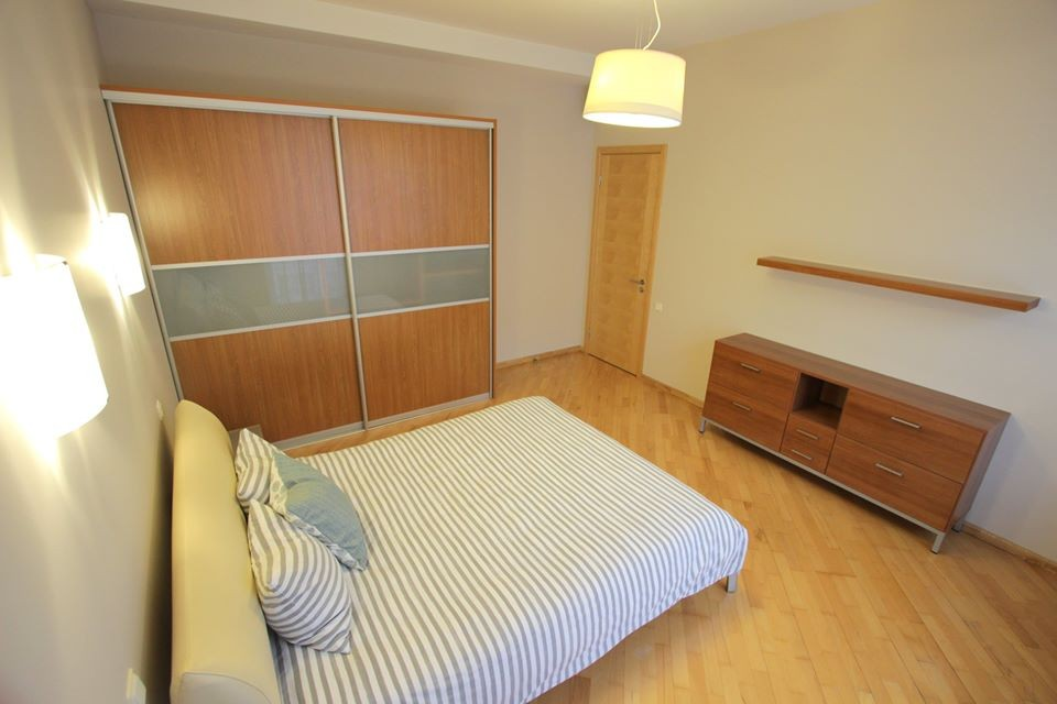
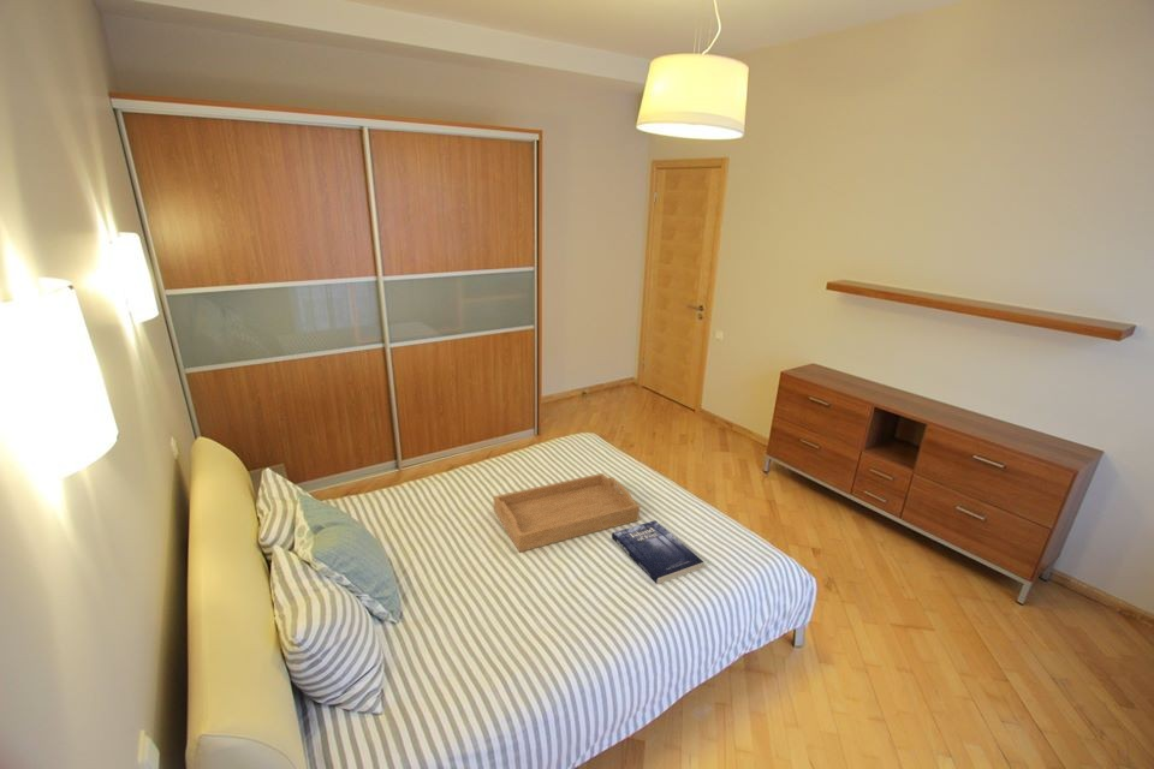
+ book [611,519,704,585]
+ serving tray [493,472,641,553]
